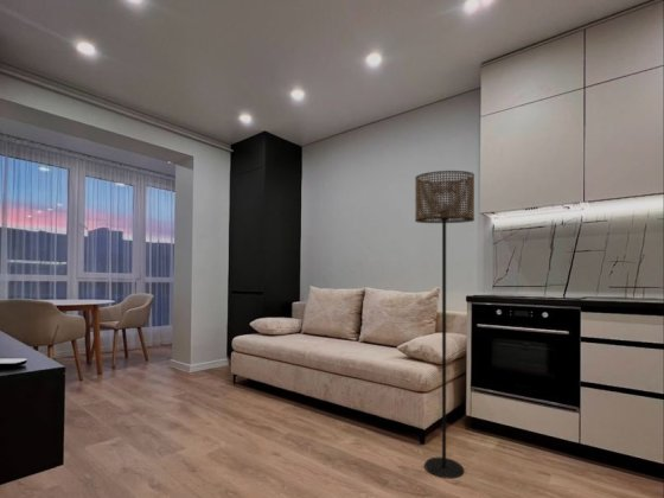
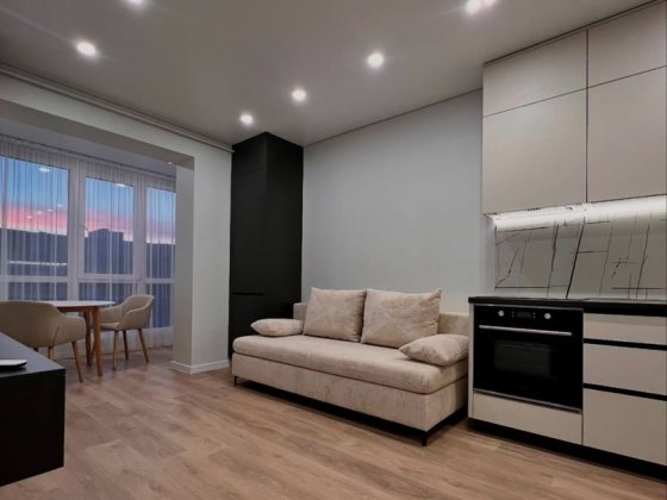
- floor lamp [414,170,475,480]
